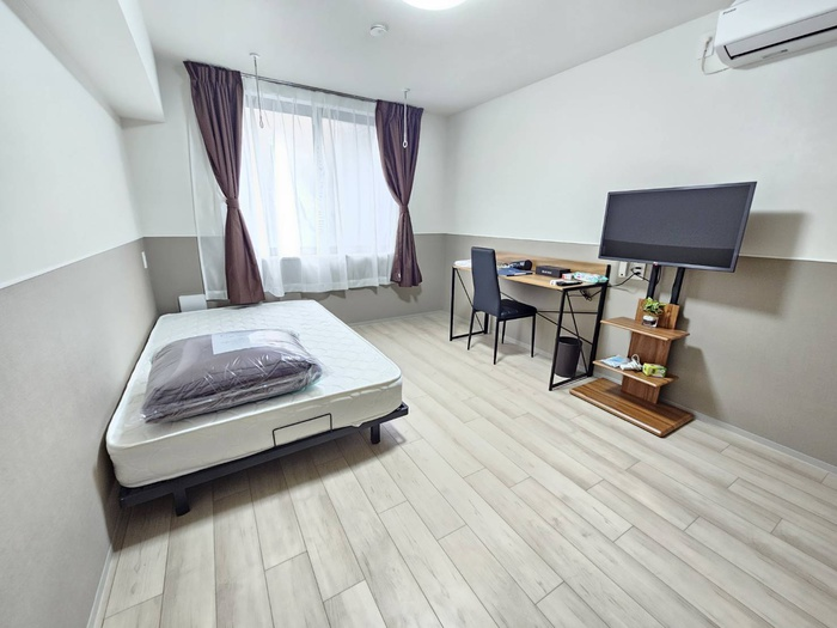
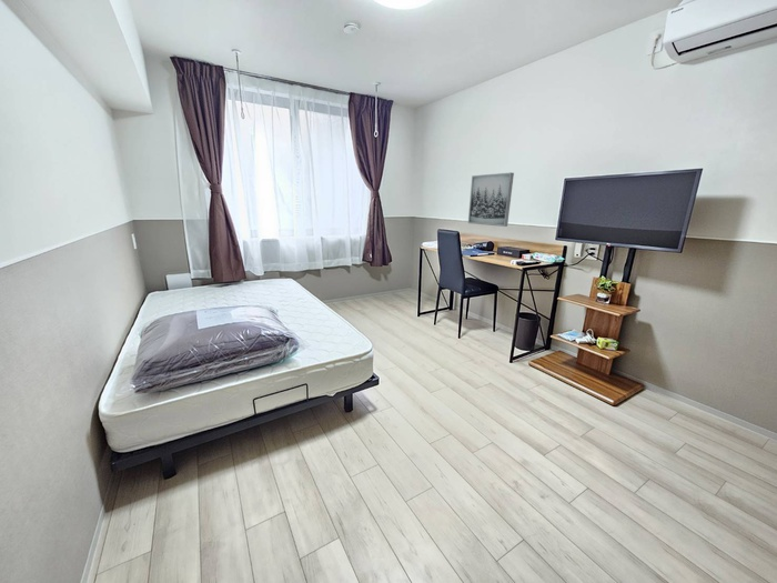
+ wall art [467,172,515,228]
